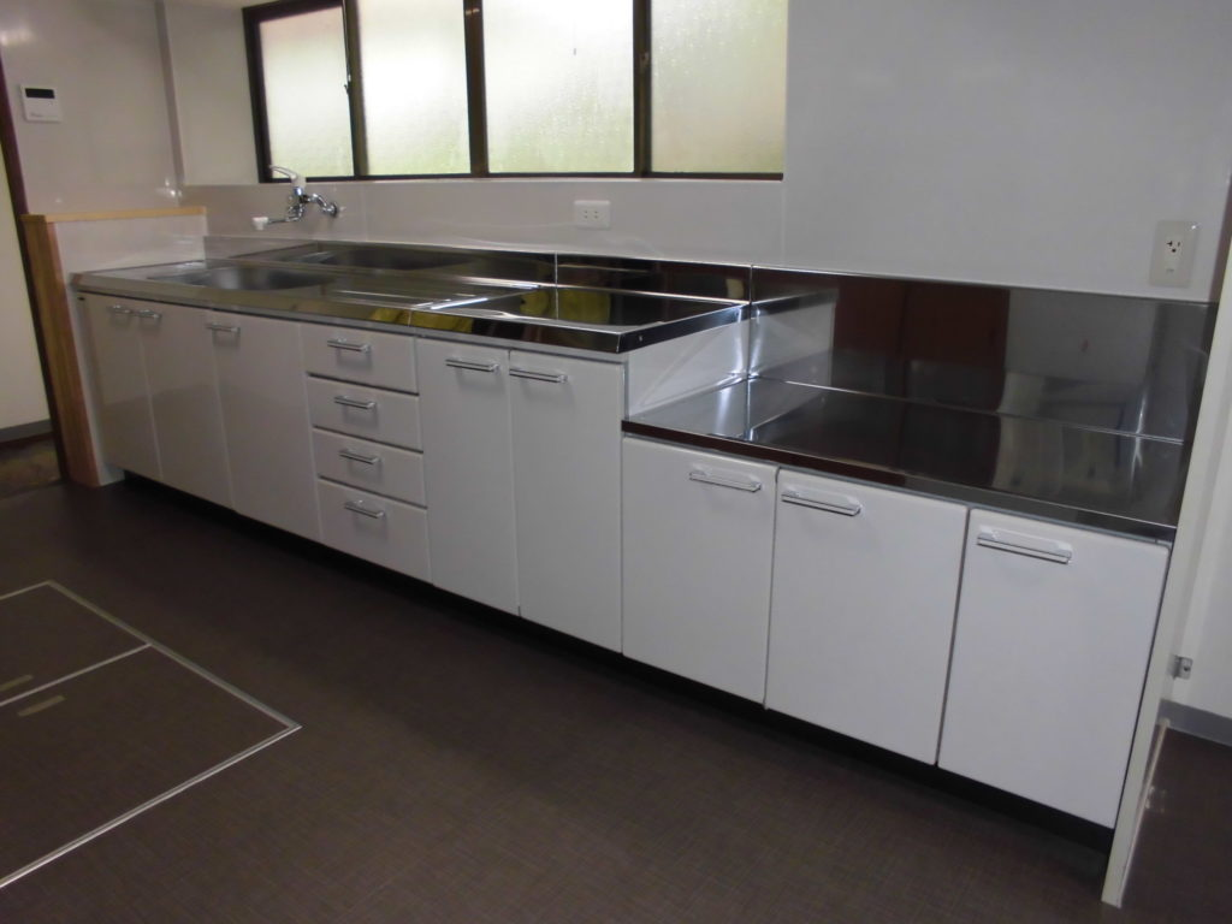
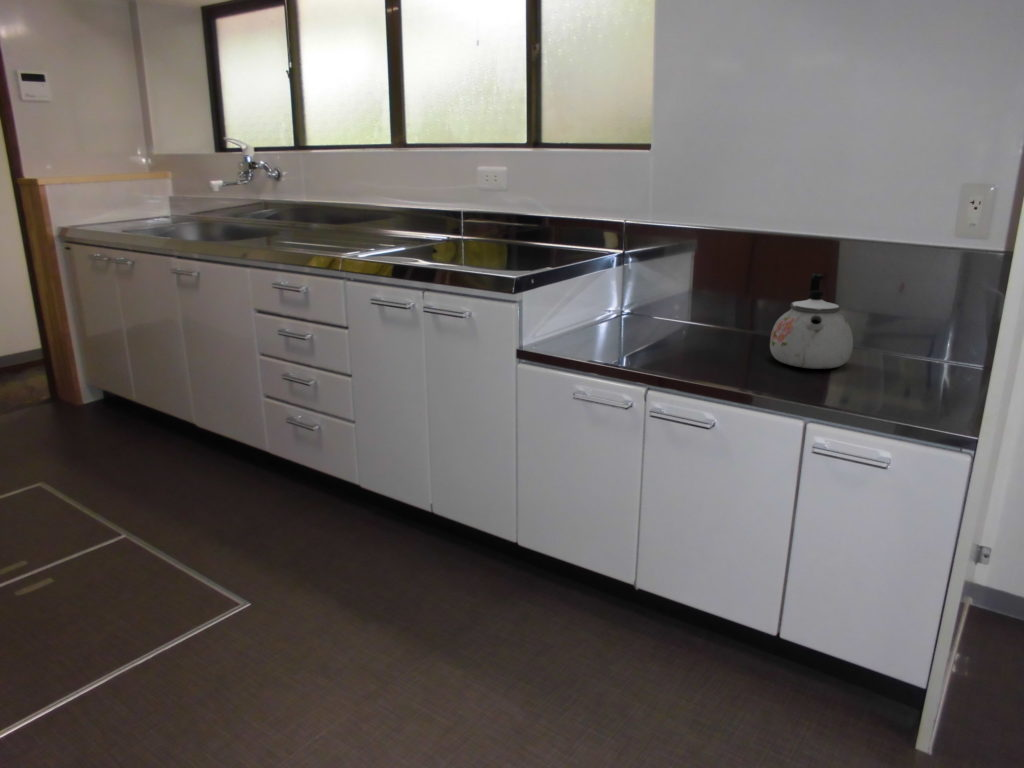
+ kettle [769,272,854,370]
